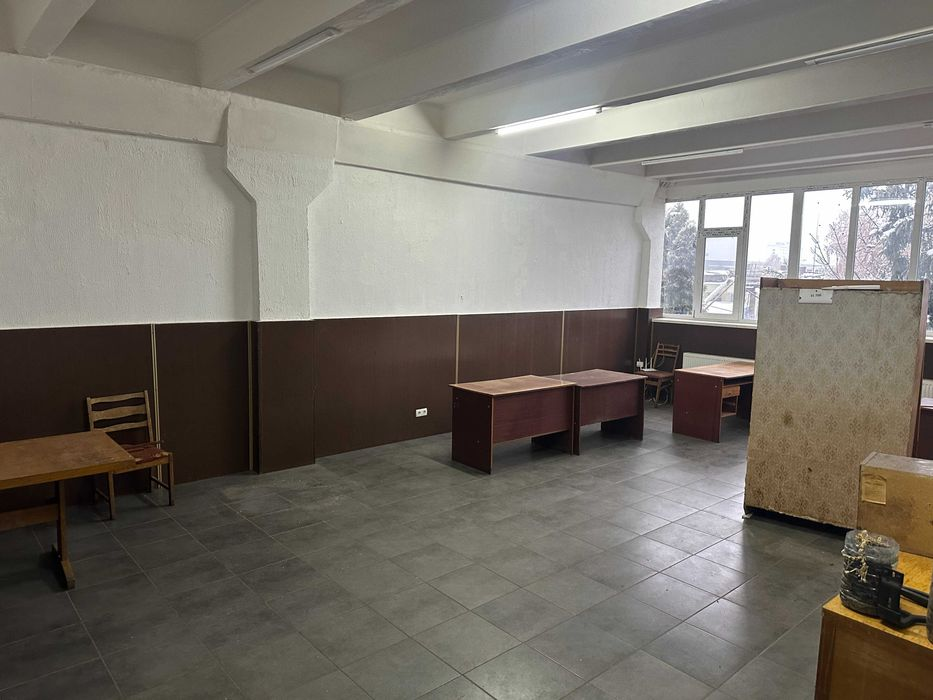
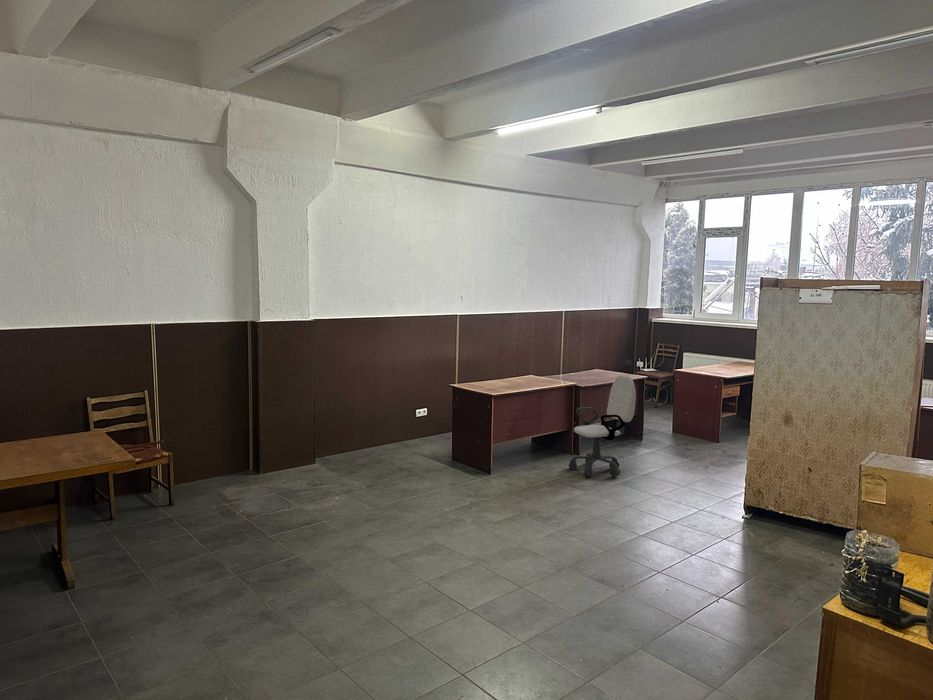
+ office chair [568,374,637,478]
